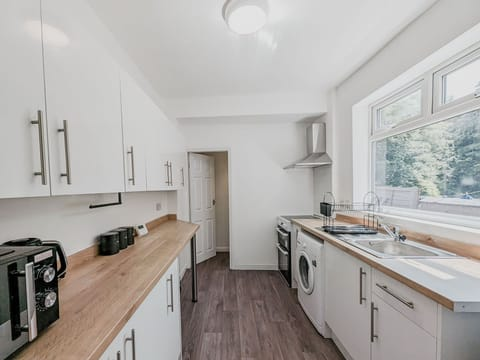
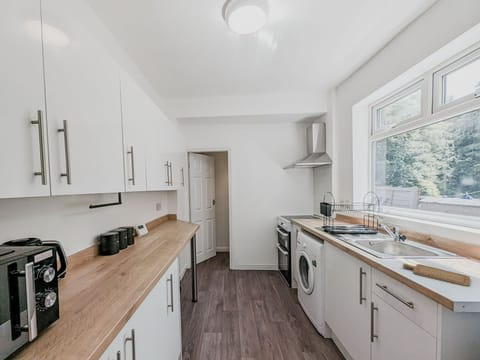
+ chopping board [402,263,471,287]
